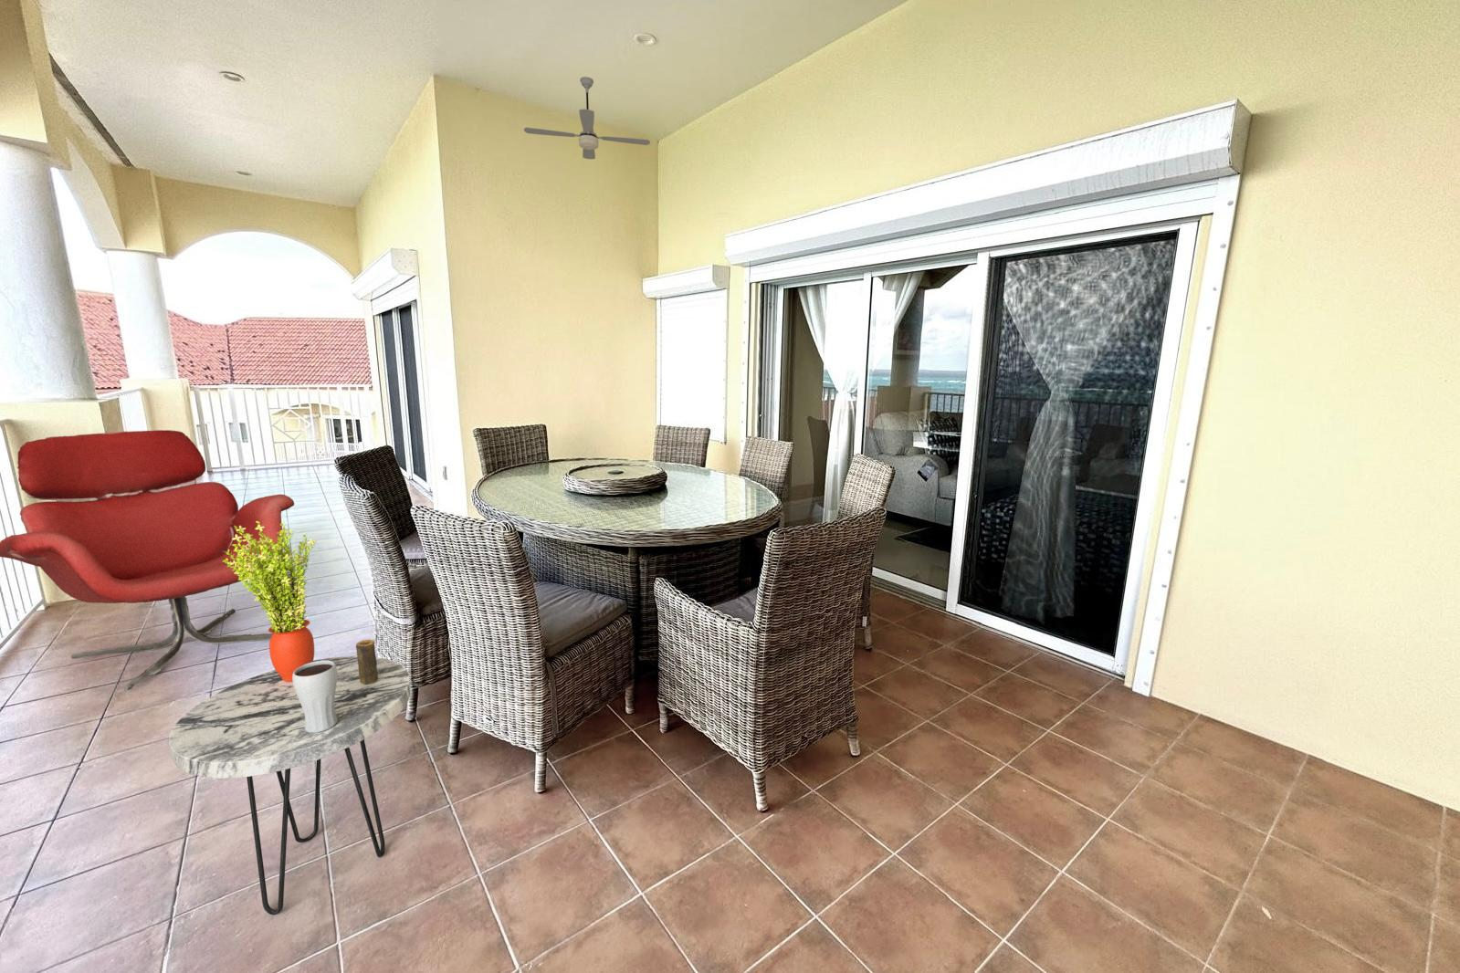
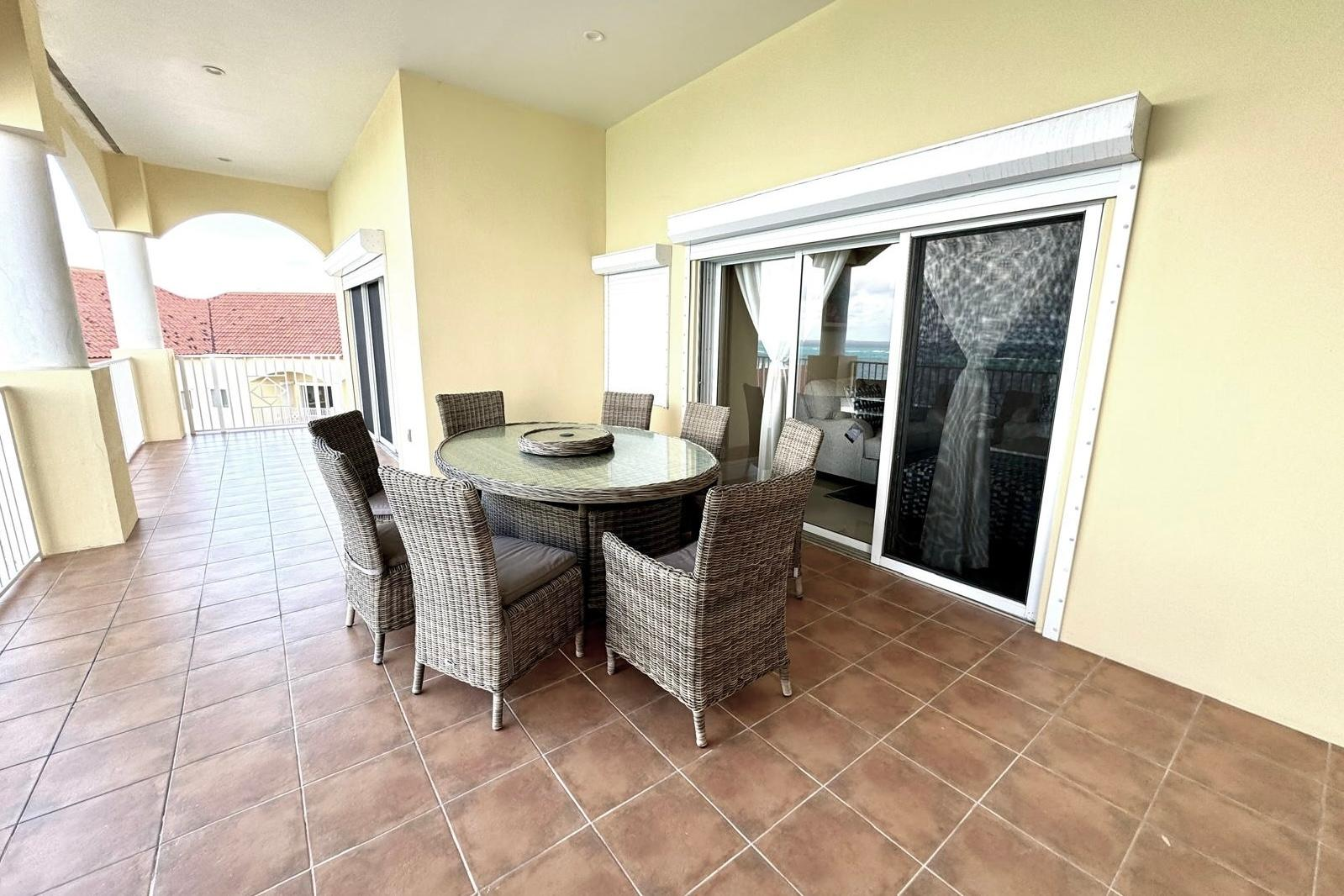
- drinking glass [292,660,338,733]
- candle [355,639,378,684]
- side table [168,655,412,915]
- ceiling fan [524,76,651,160]
- lounge chair [0,429,294,693]
- potted plant [222,520,317,682]
